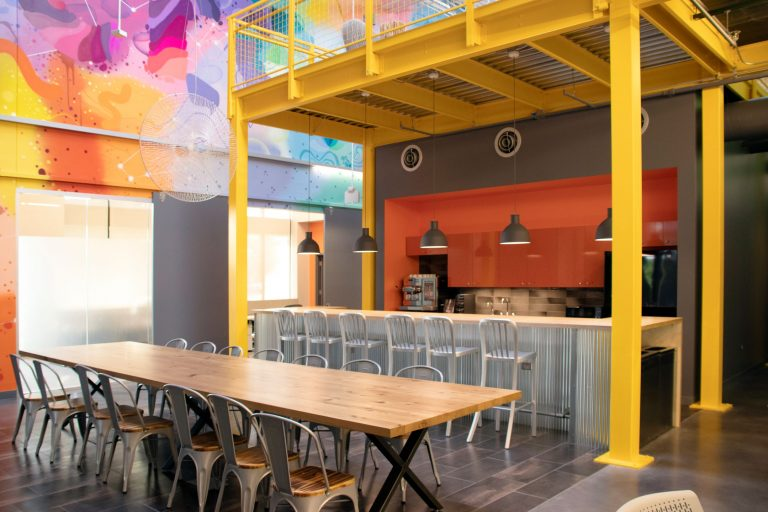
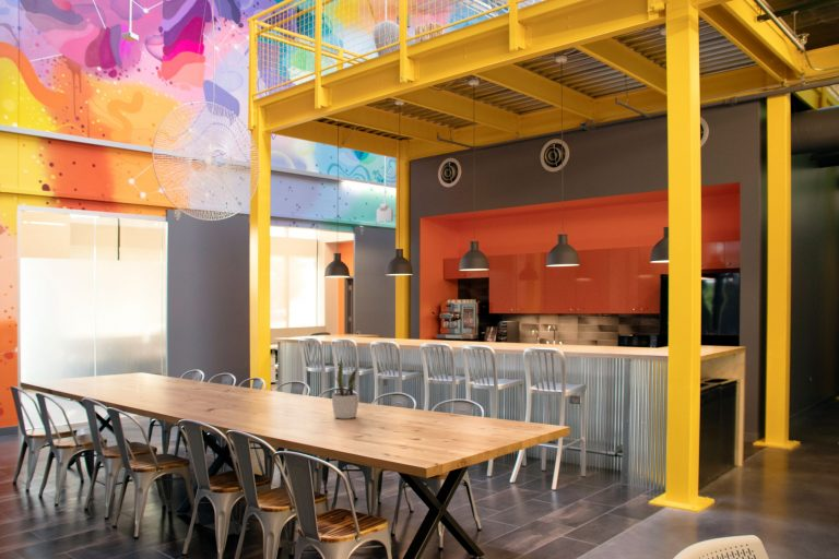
+ potted plant [329,357,359,420]
